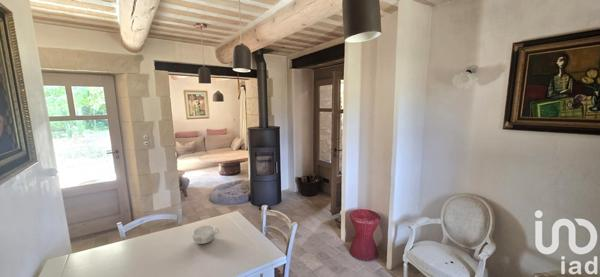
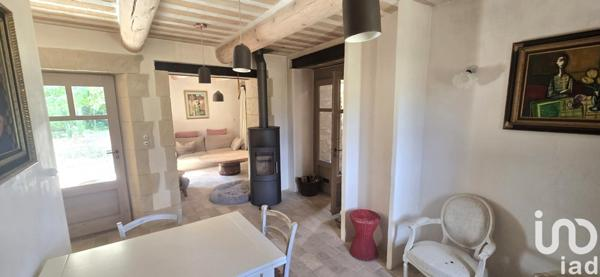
- decorative bowl [191,224,220,245]
